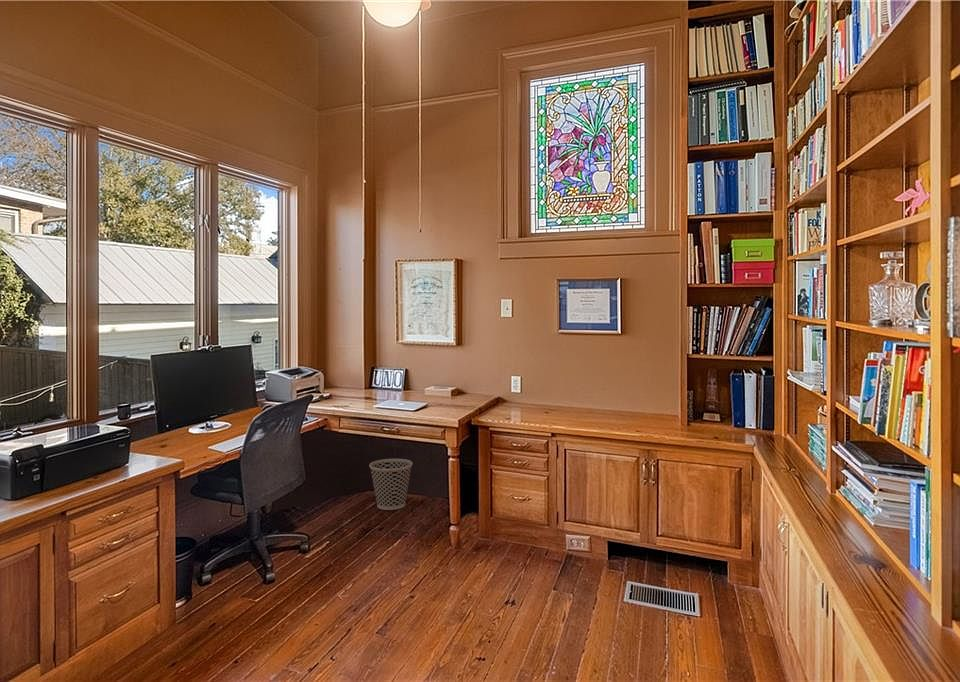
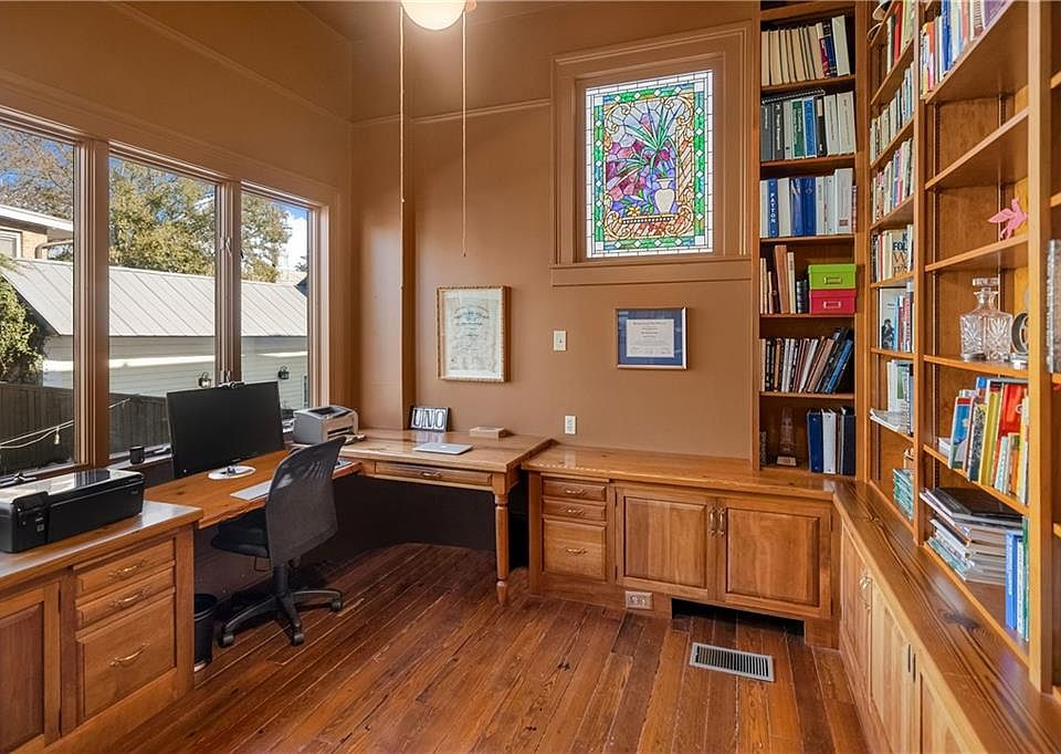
- wastebasket [368,458,413,511]
